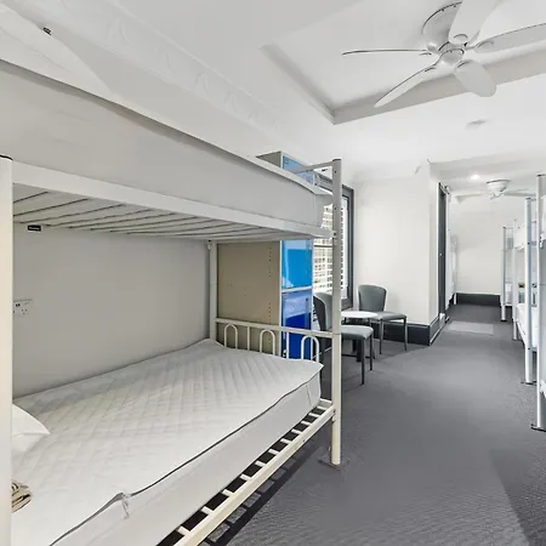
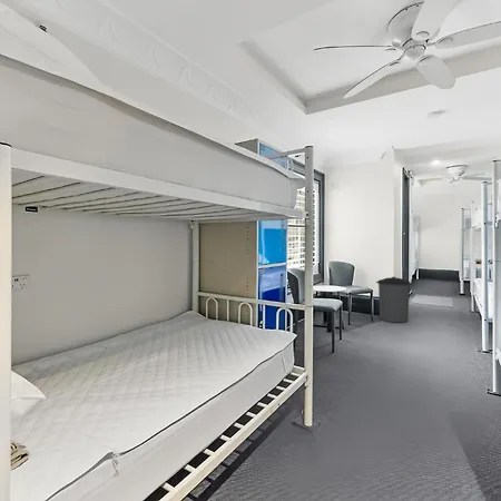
+ trash can [375,276,413,323]
